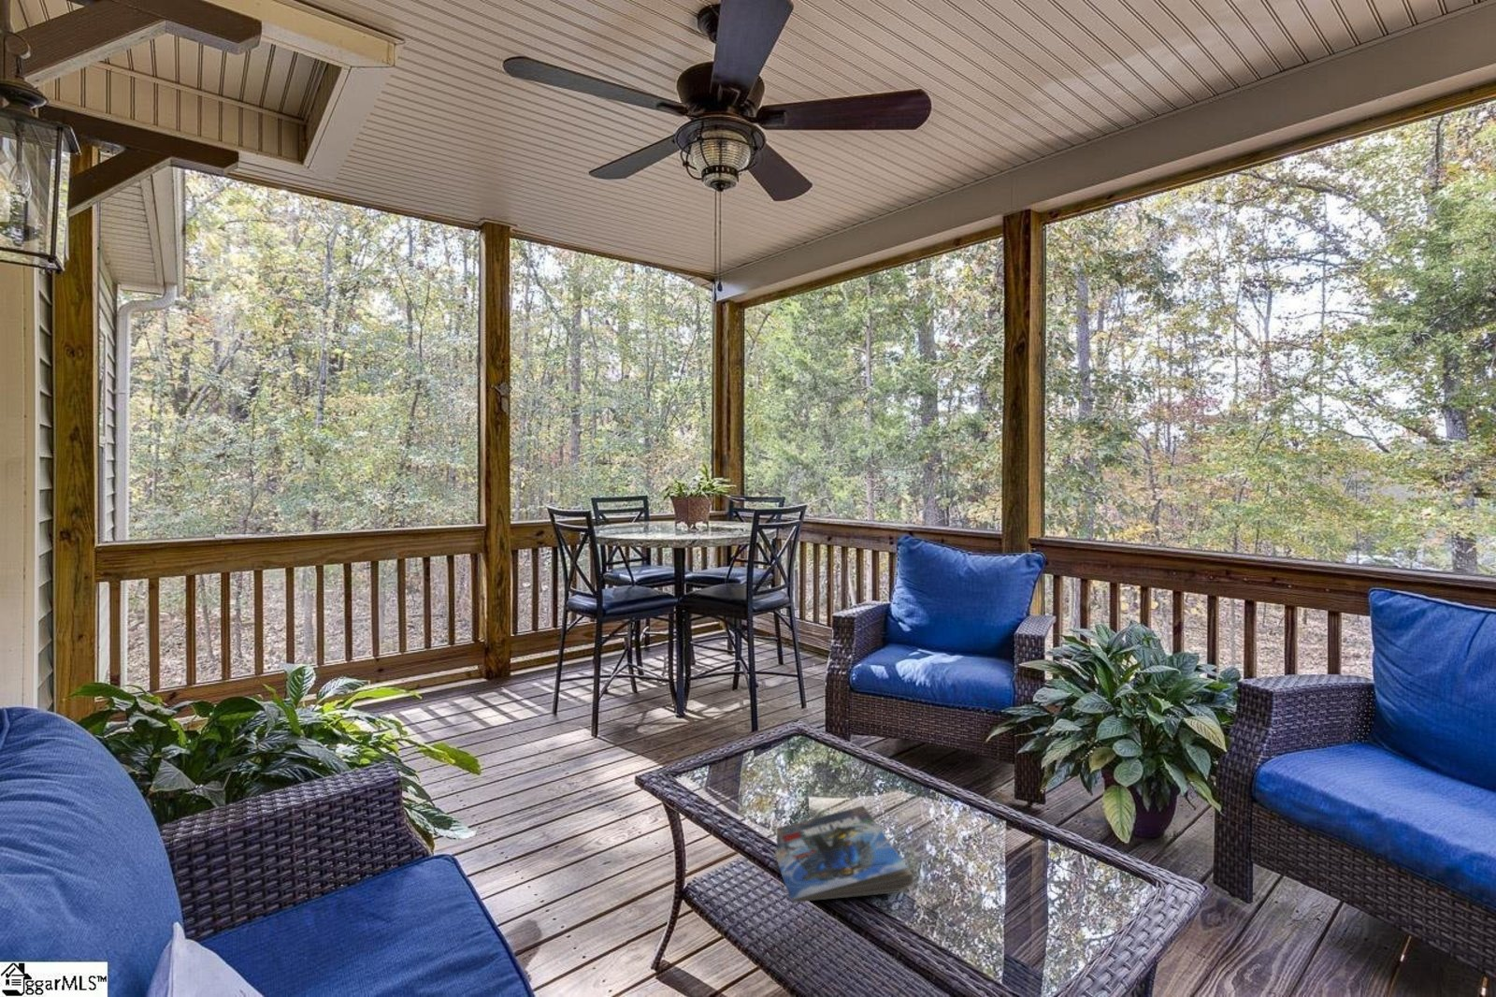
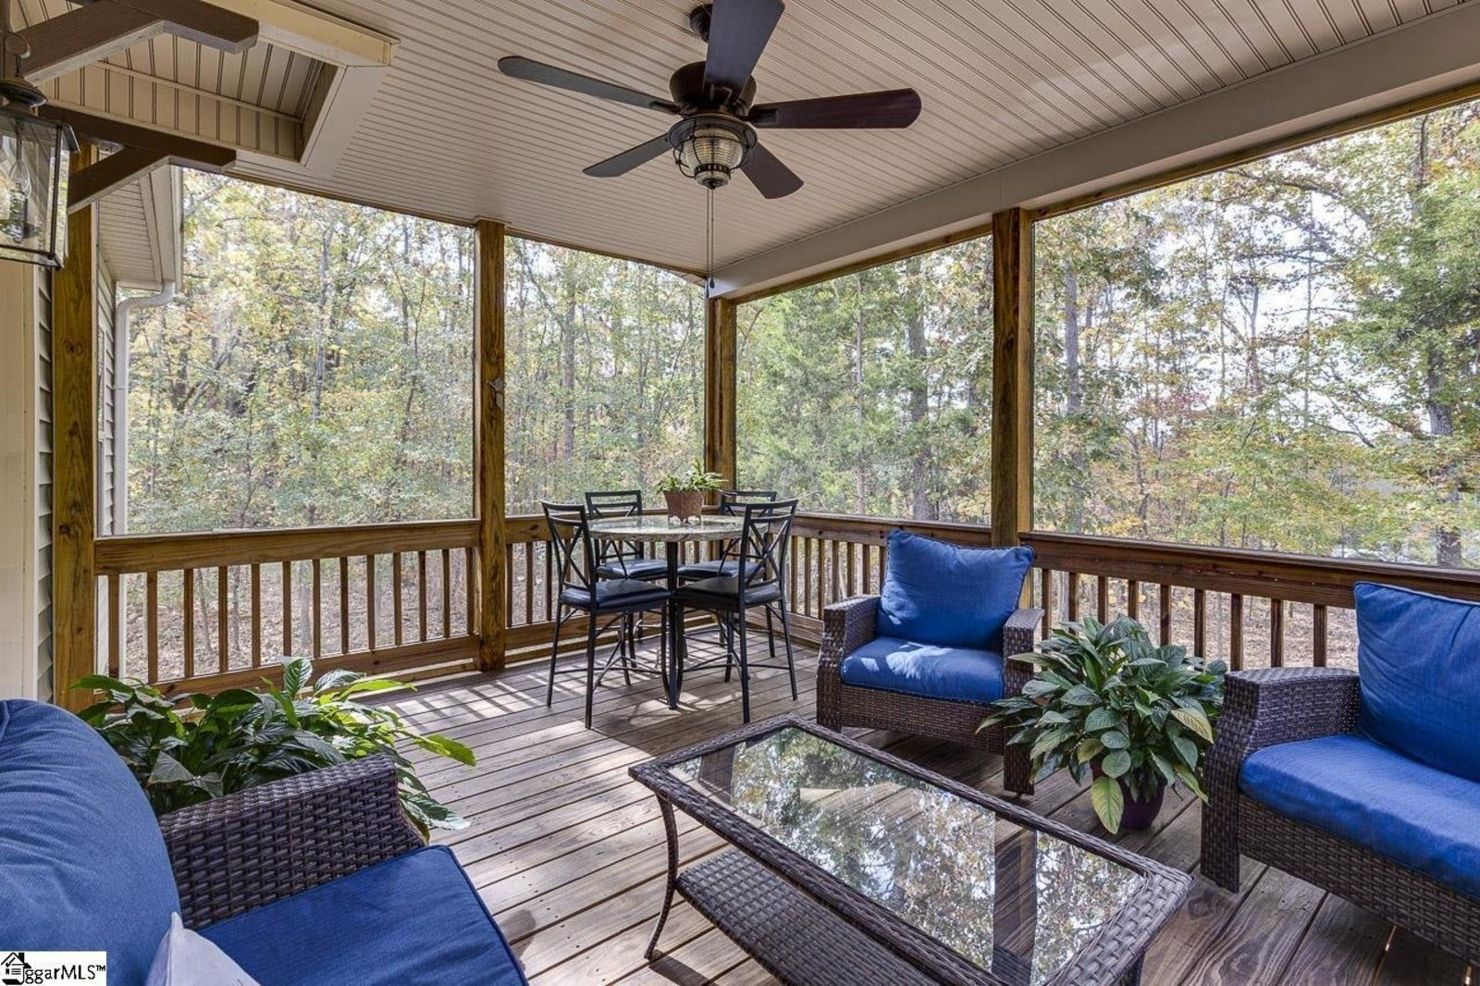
- magazine [774,806,915,904]
